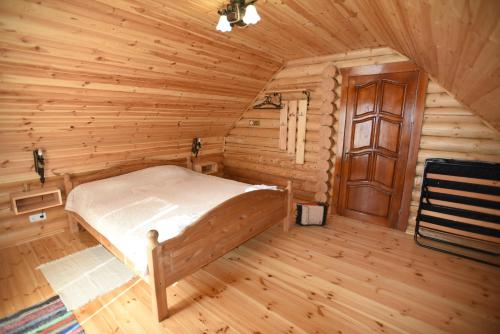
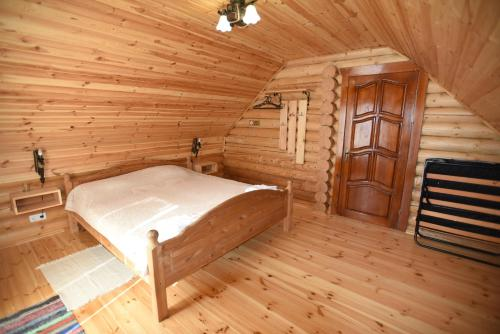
- backpack [293,200,328,227]
